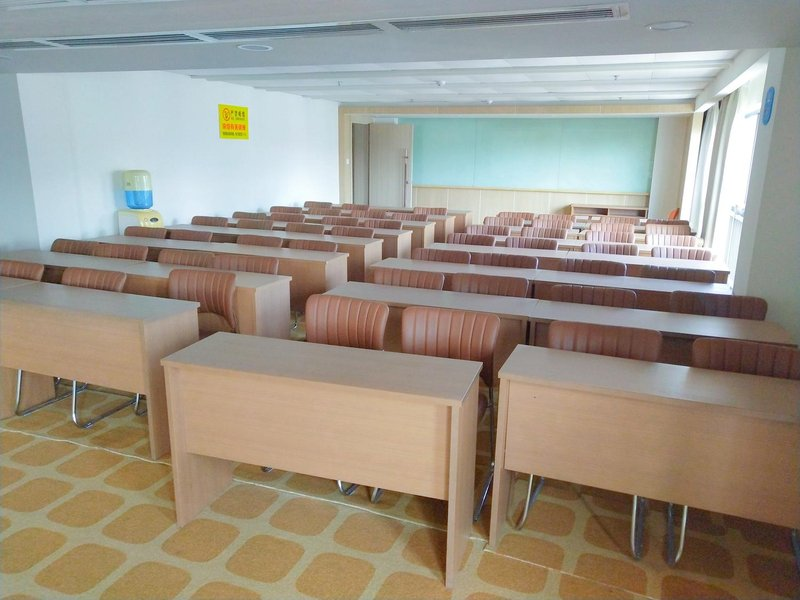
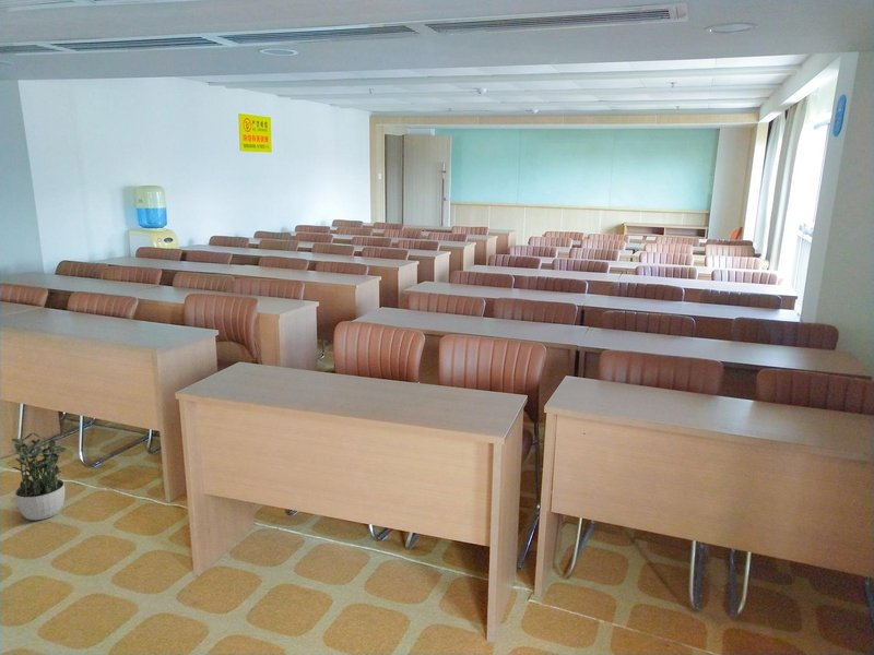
+ potted plant [9,432,67,521]
